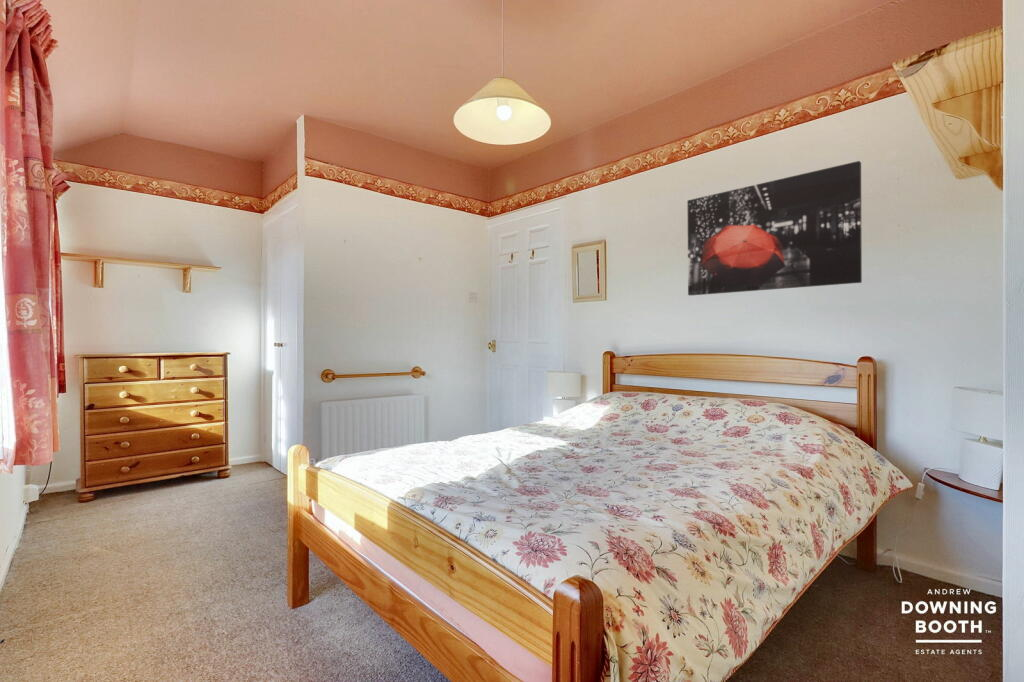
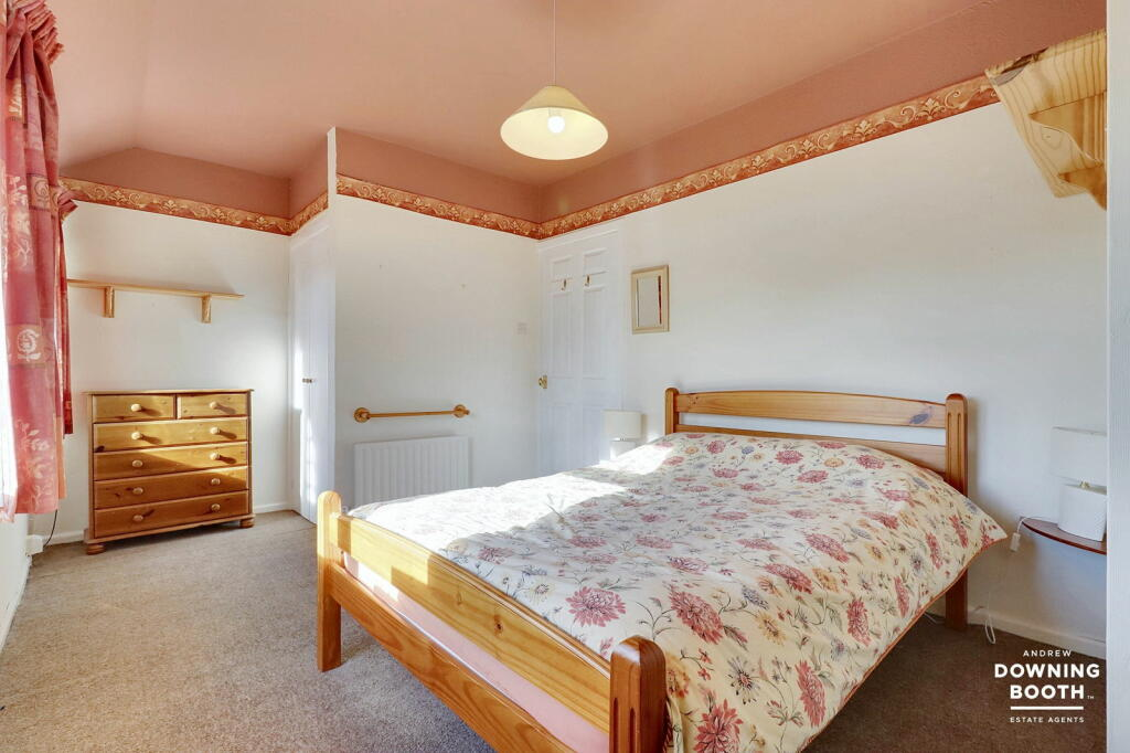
- wall art [686,160,863,296]
